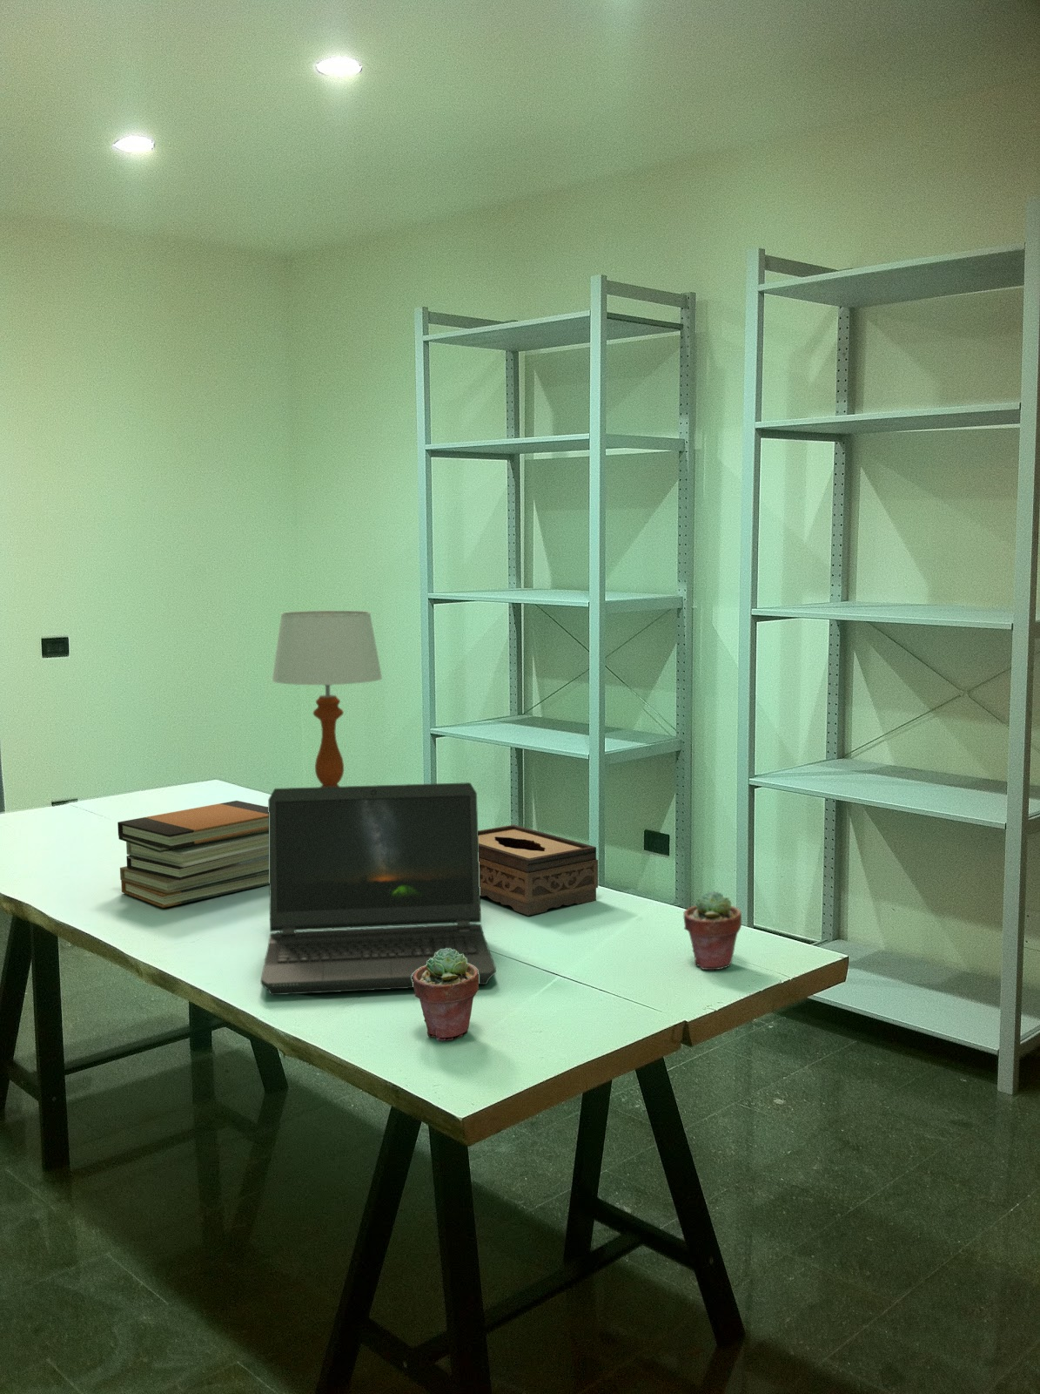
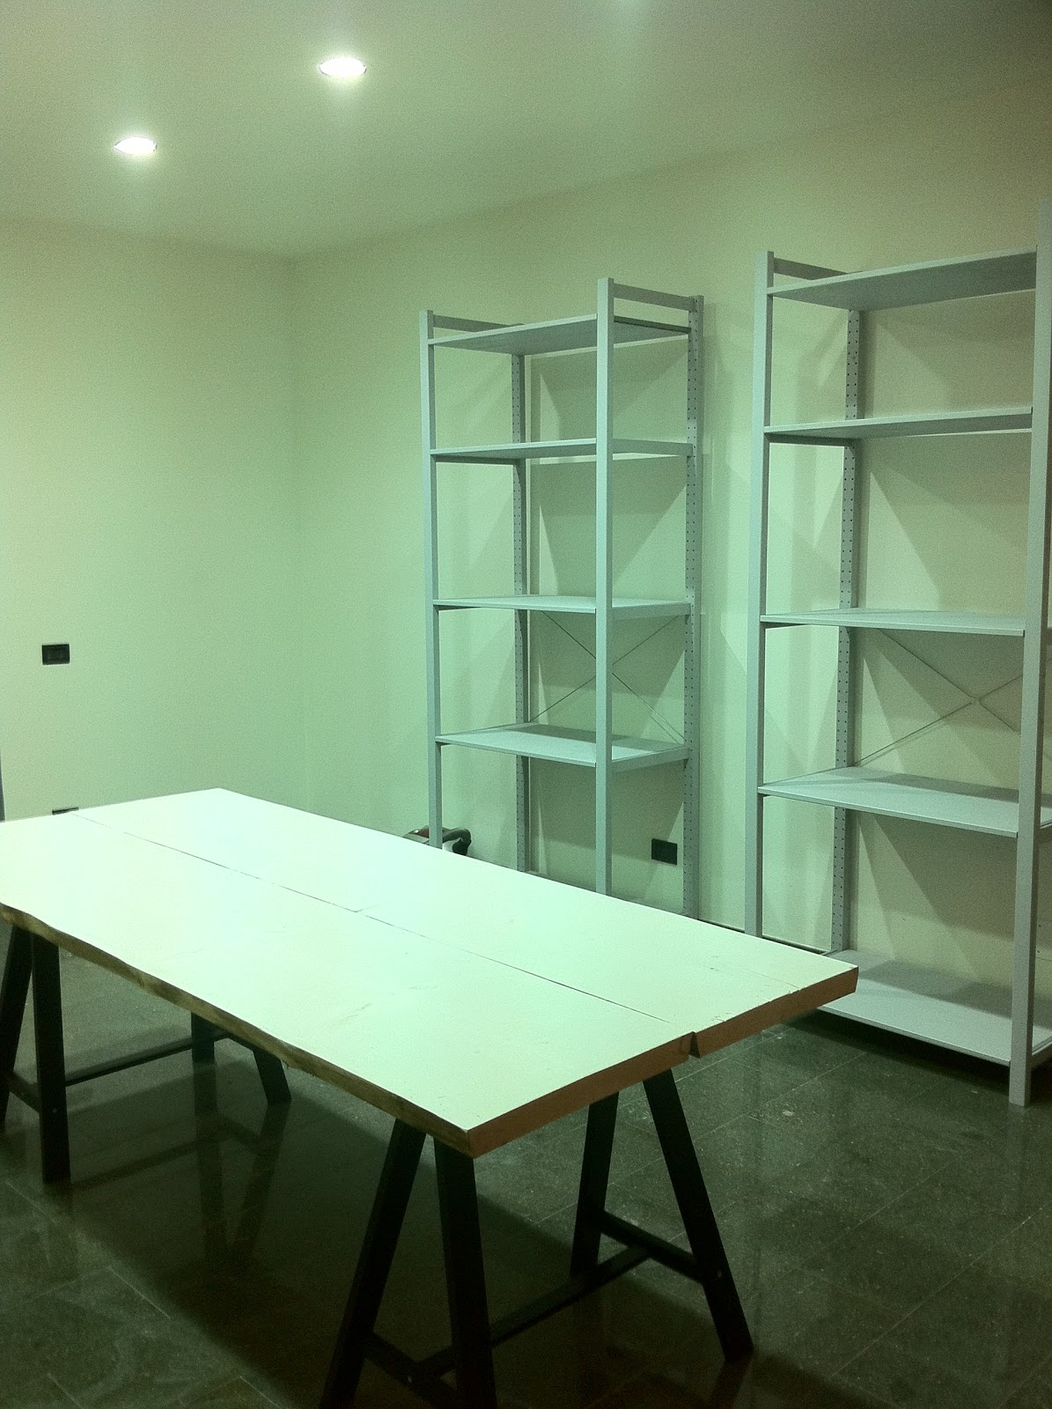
- potted succulent [683,890,743,971]
- table lamp [271,610,383,787]
- book stack [117,800,269,909]
- laptop computer [260,782,497,996]
- tissue box [477,824,599,916]
- potted succulent [412,949,480,1042]
